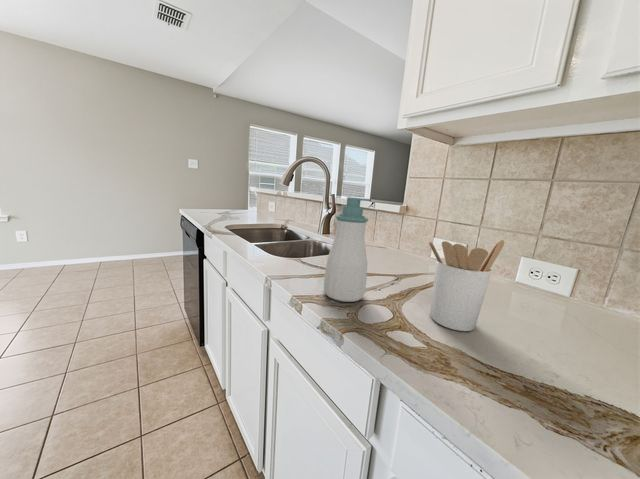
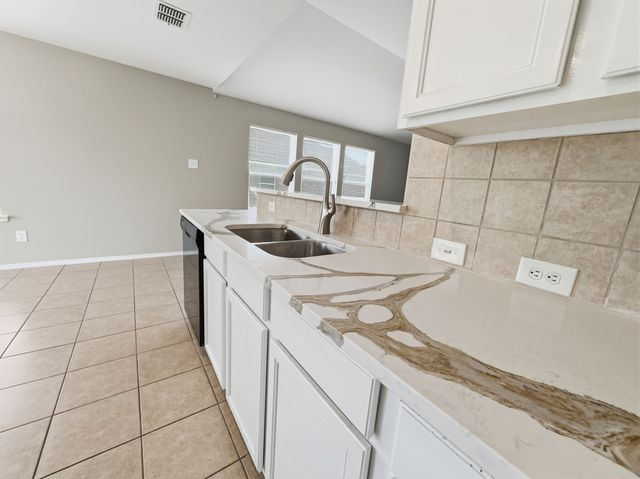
- utensil holder [428,239,505,332]
- soap bottle [323,196,373,303]
